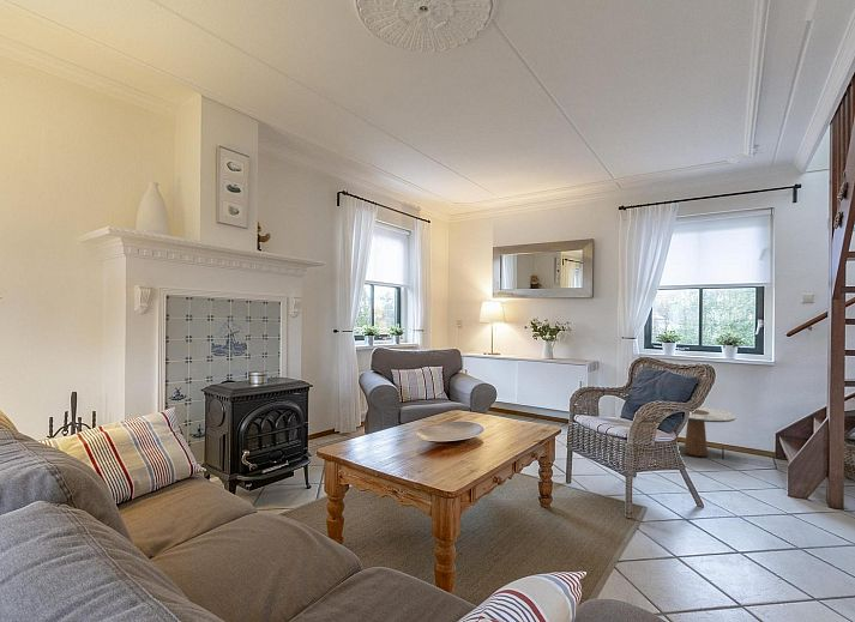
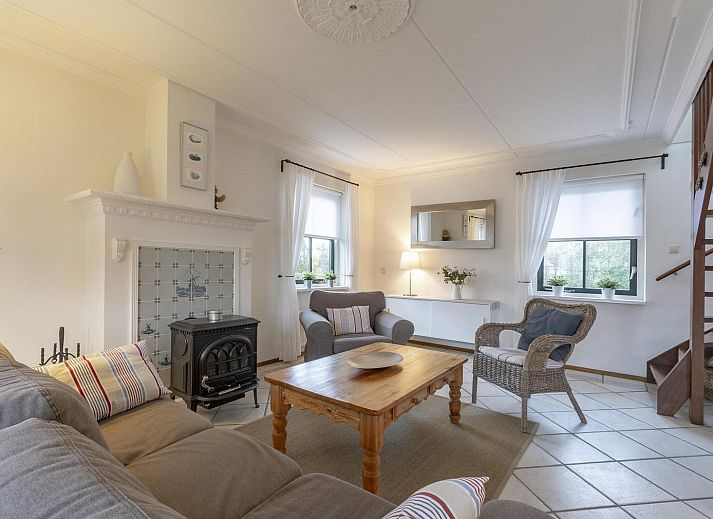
- side table [678,406,737,460]
